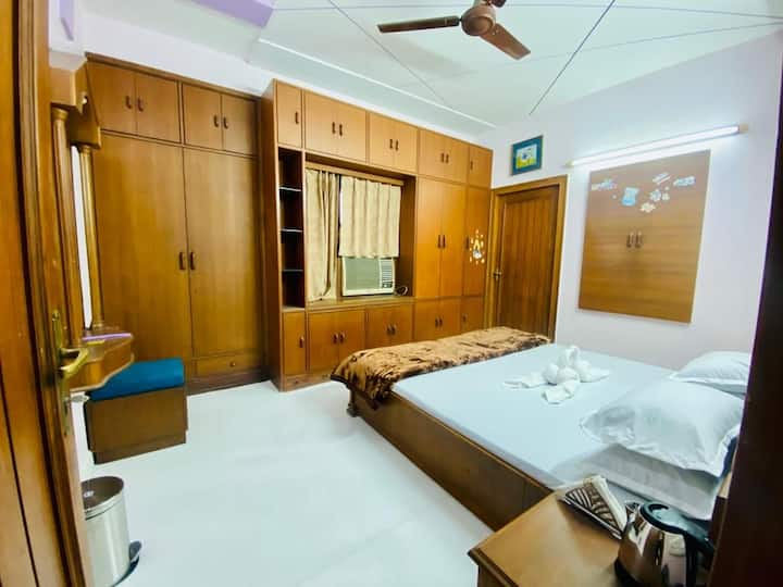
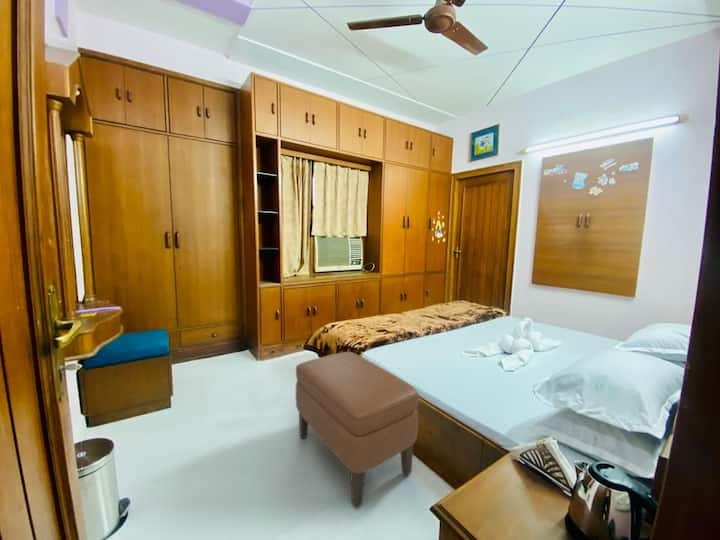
+ ottoman [295,351,420,509]
